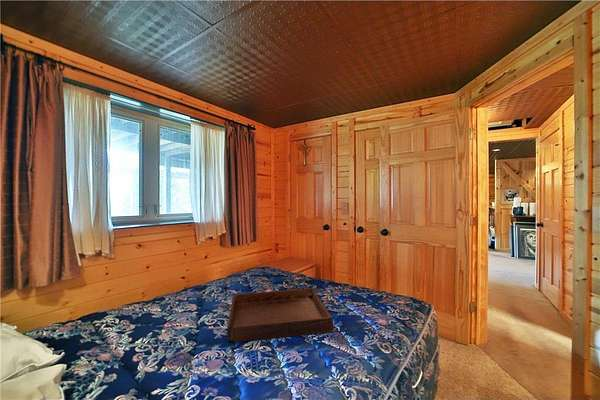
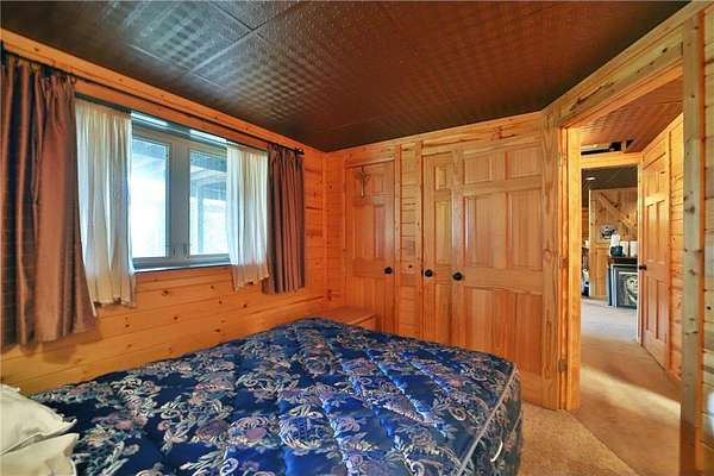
- serving tray [226,287,334,343]
